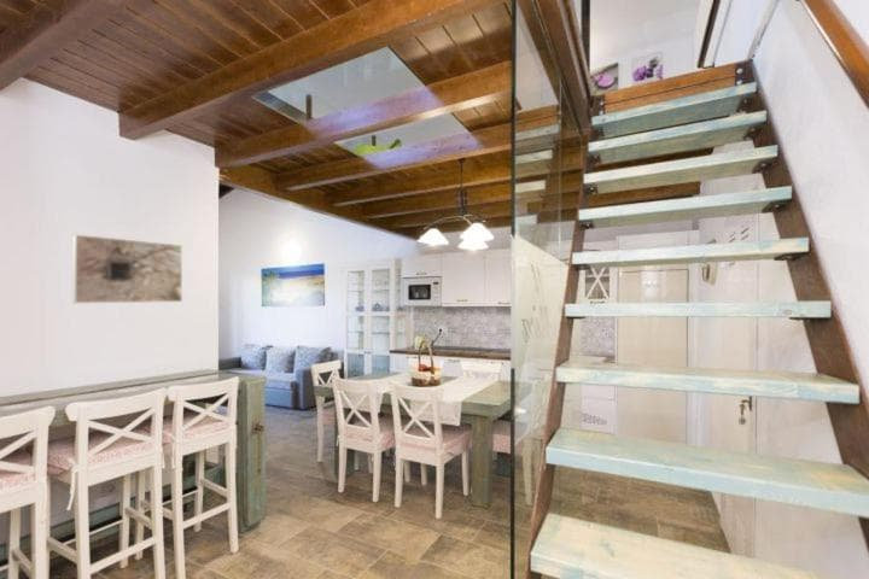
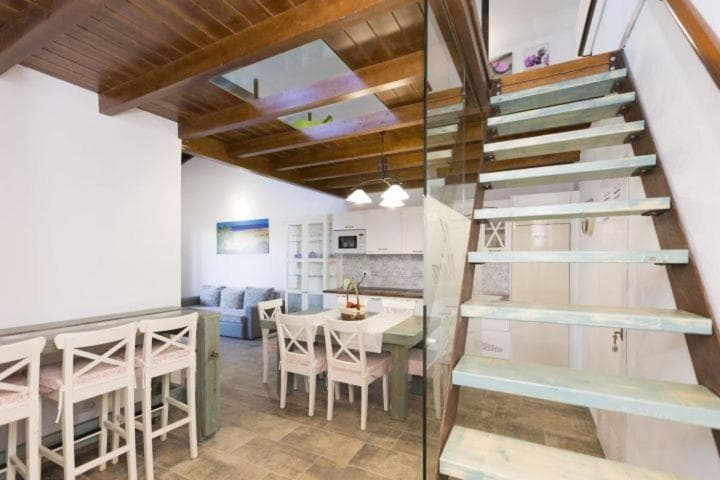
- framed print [71,233,183,304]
